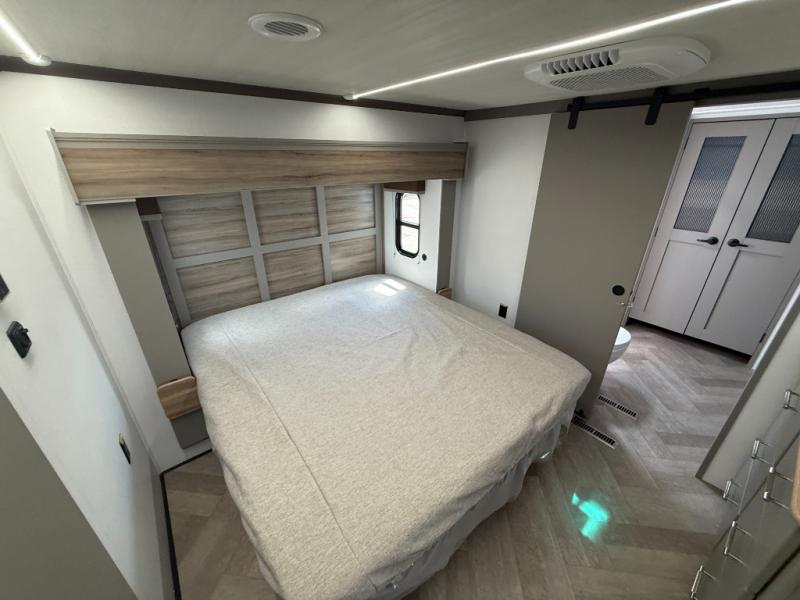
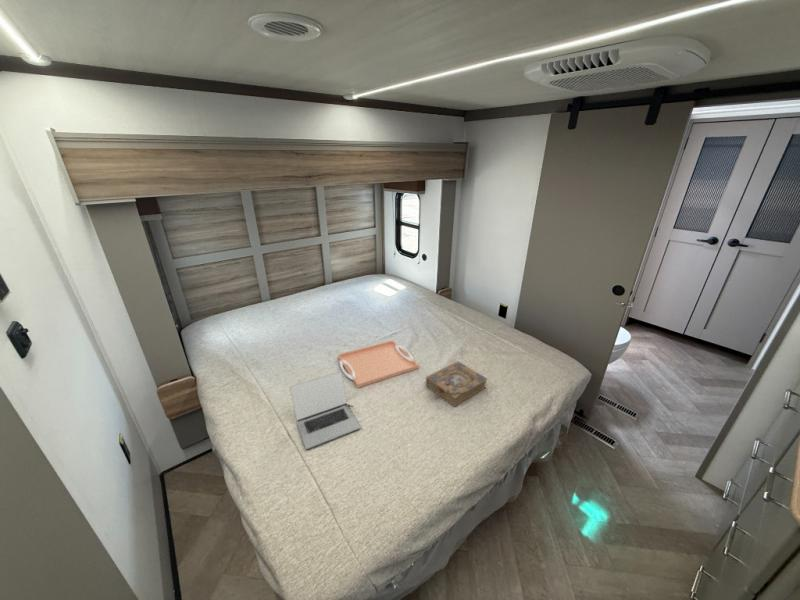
+ serving tray [337,339,420,389]
+ book [425,360,489,408]
+ laptop [289,371,361,451]
